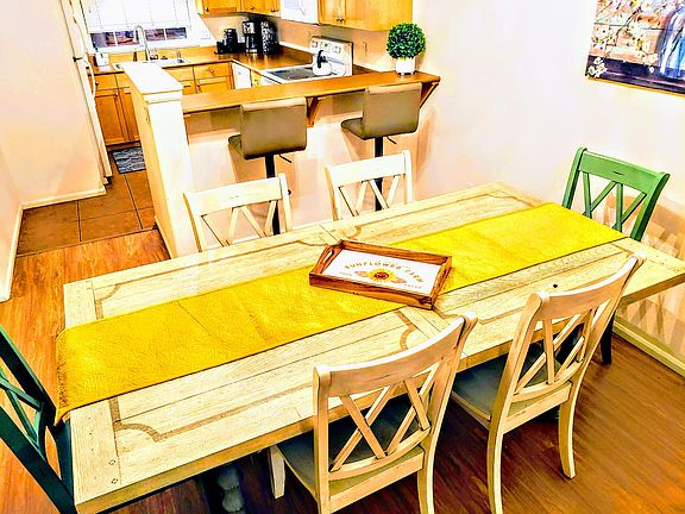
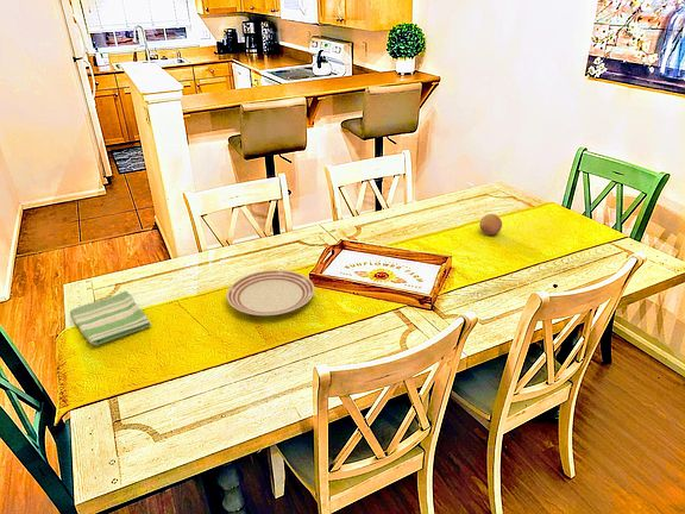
+ fruit [478,213,503,236]
+ dish towel [69,290,152,346]
+ dinner plate [226,269,315,316]
